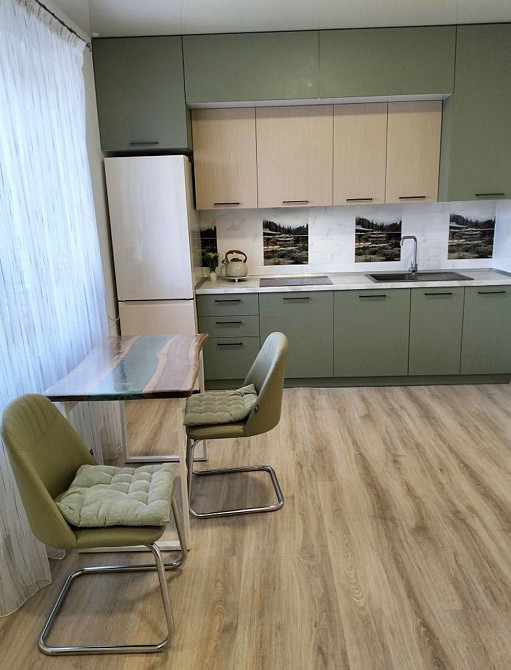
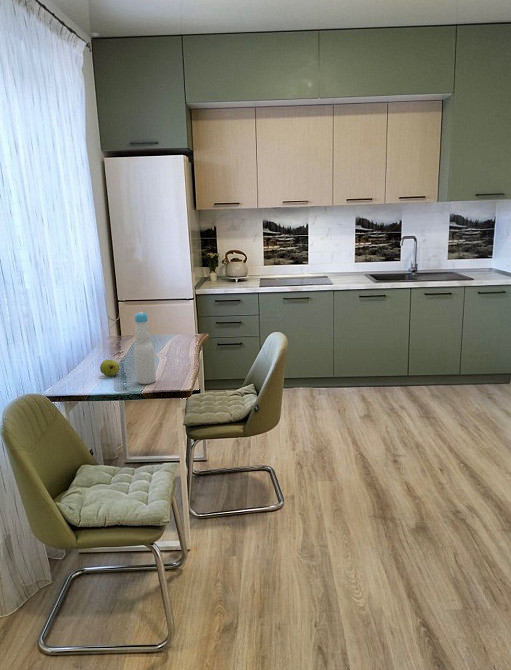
+ bottle [133,311,157,385]
+ fruit [99,359,121,377]
